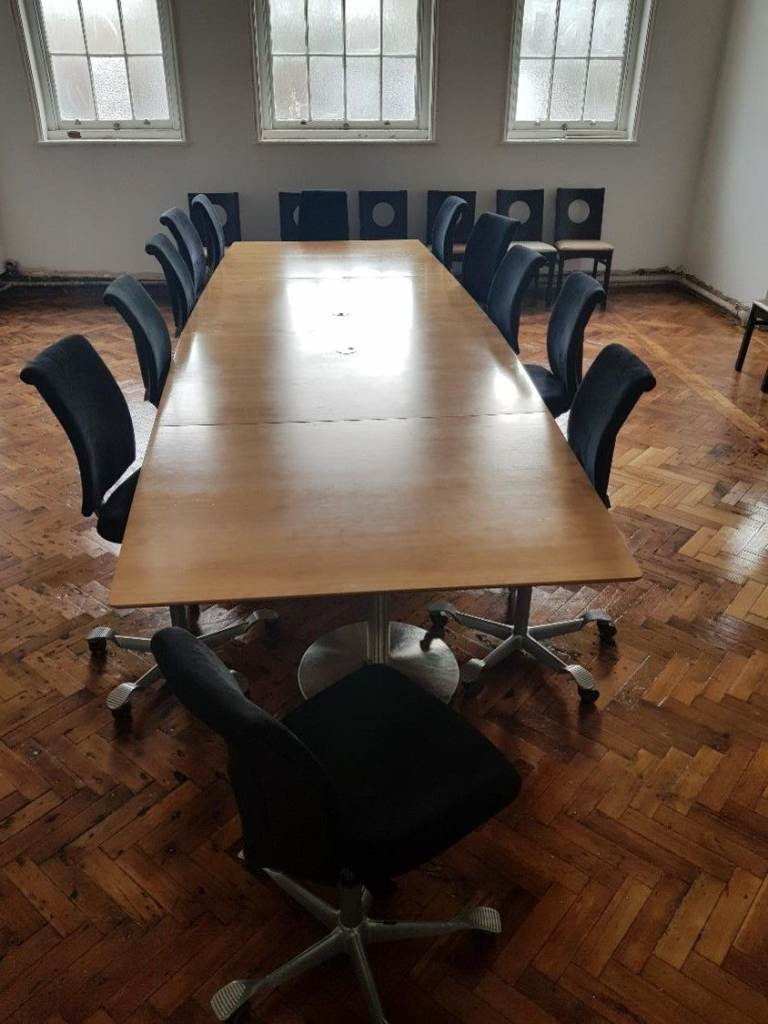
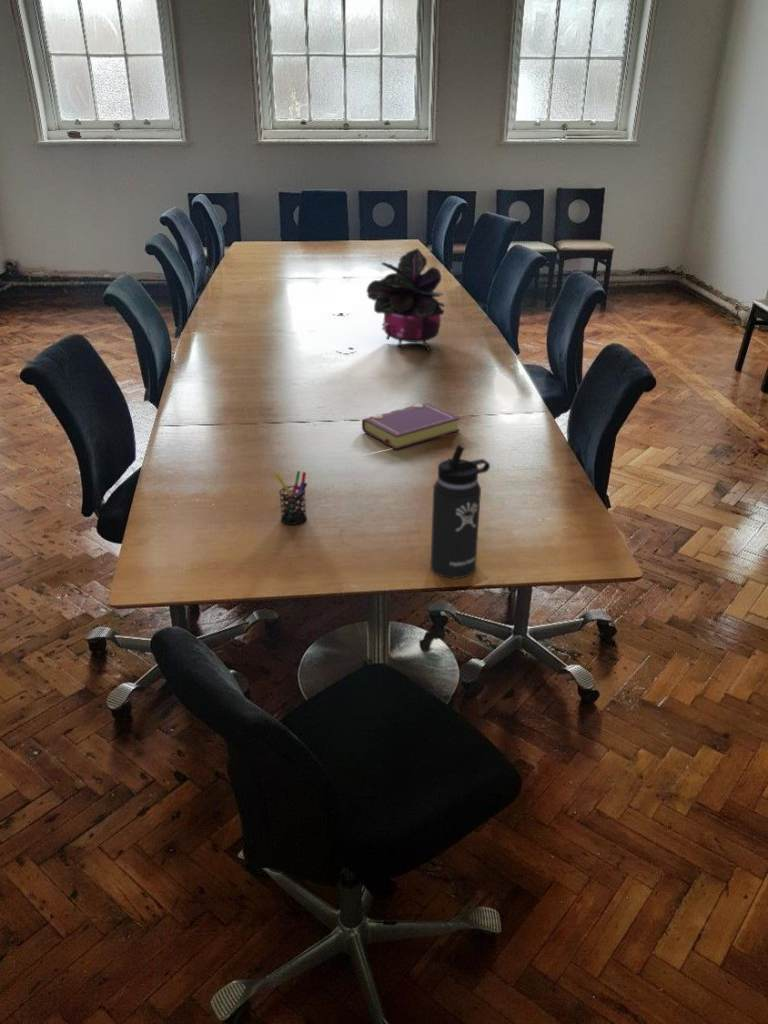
+ book [361,402,461,451]
+ thermos bottle [430,444,491,580]
+ pen holder [274,470,308,526]
+ potted plant [366,247,446,351]
